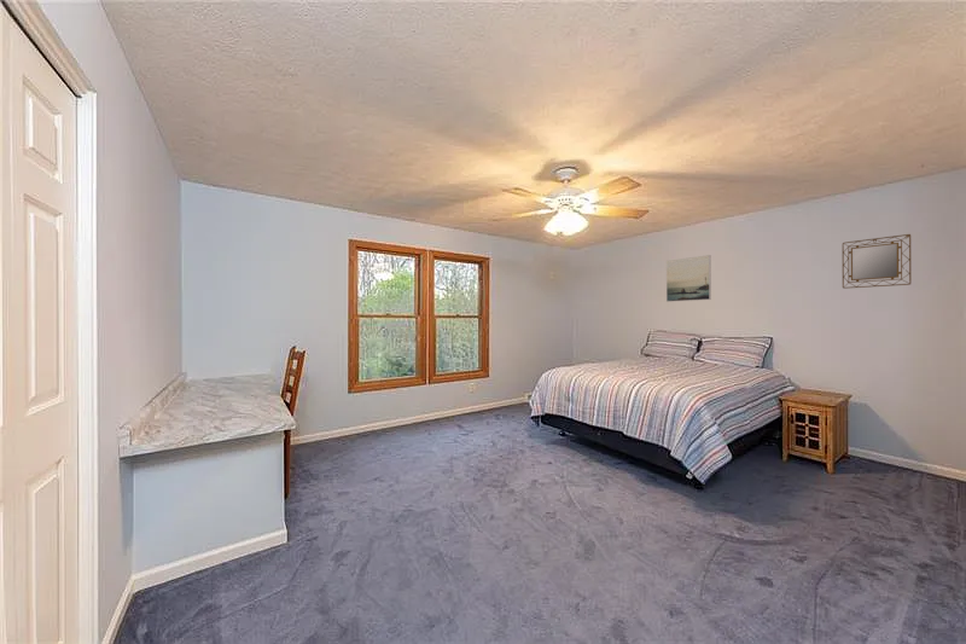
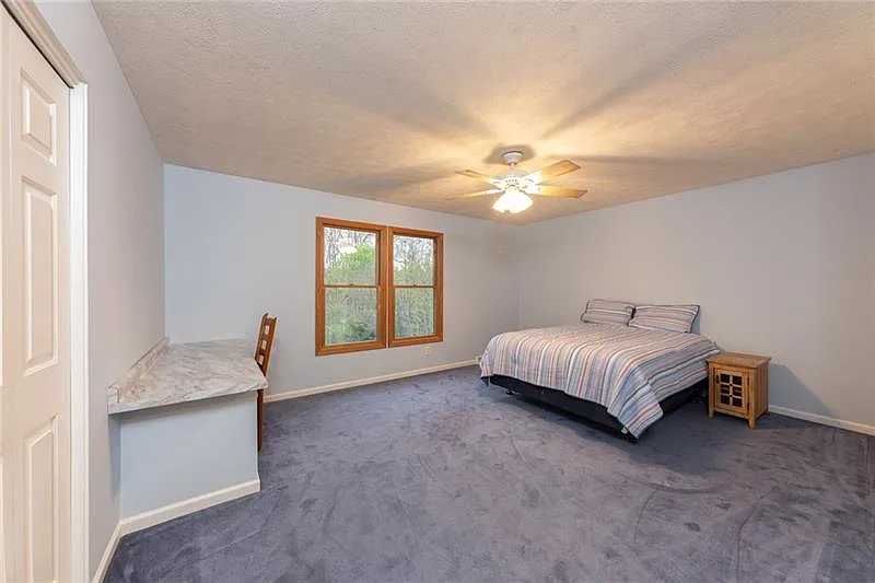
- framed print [665,254,712,303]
- home mirror [842,233,913,290]
